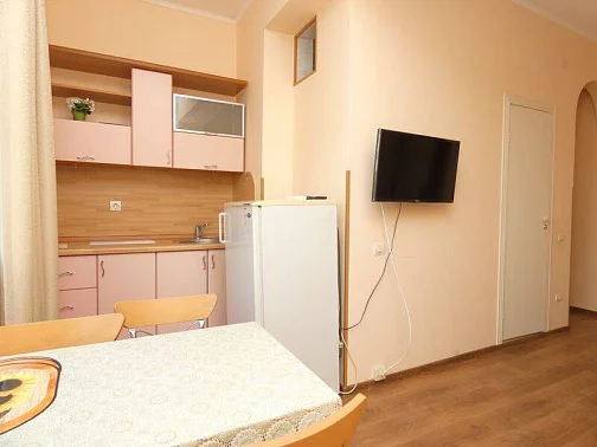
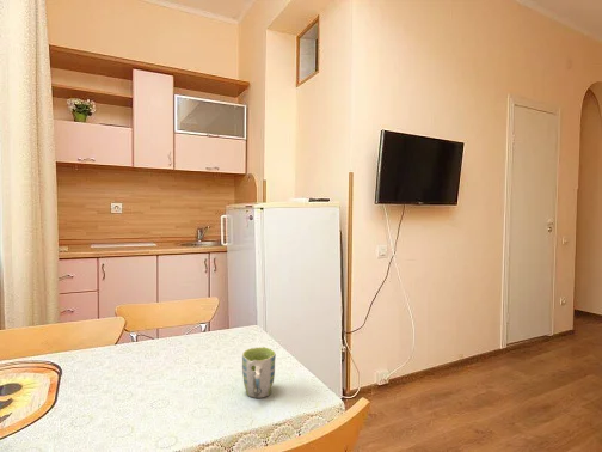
+ mug [241,346,277,399]
